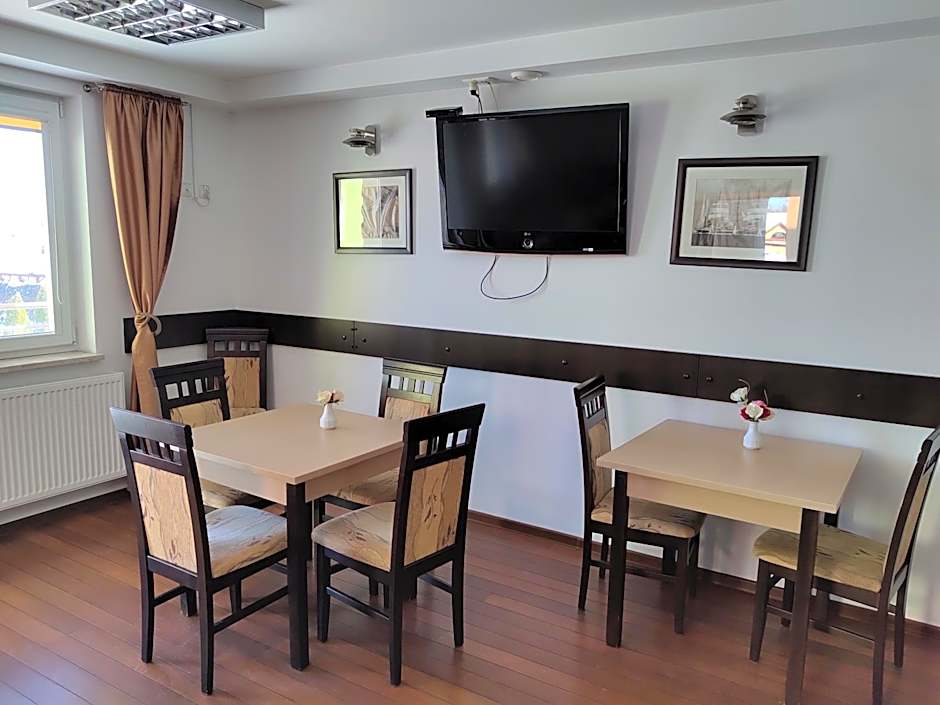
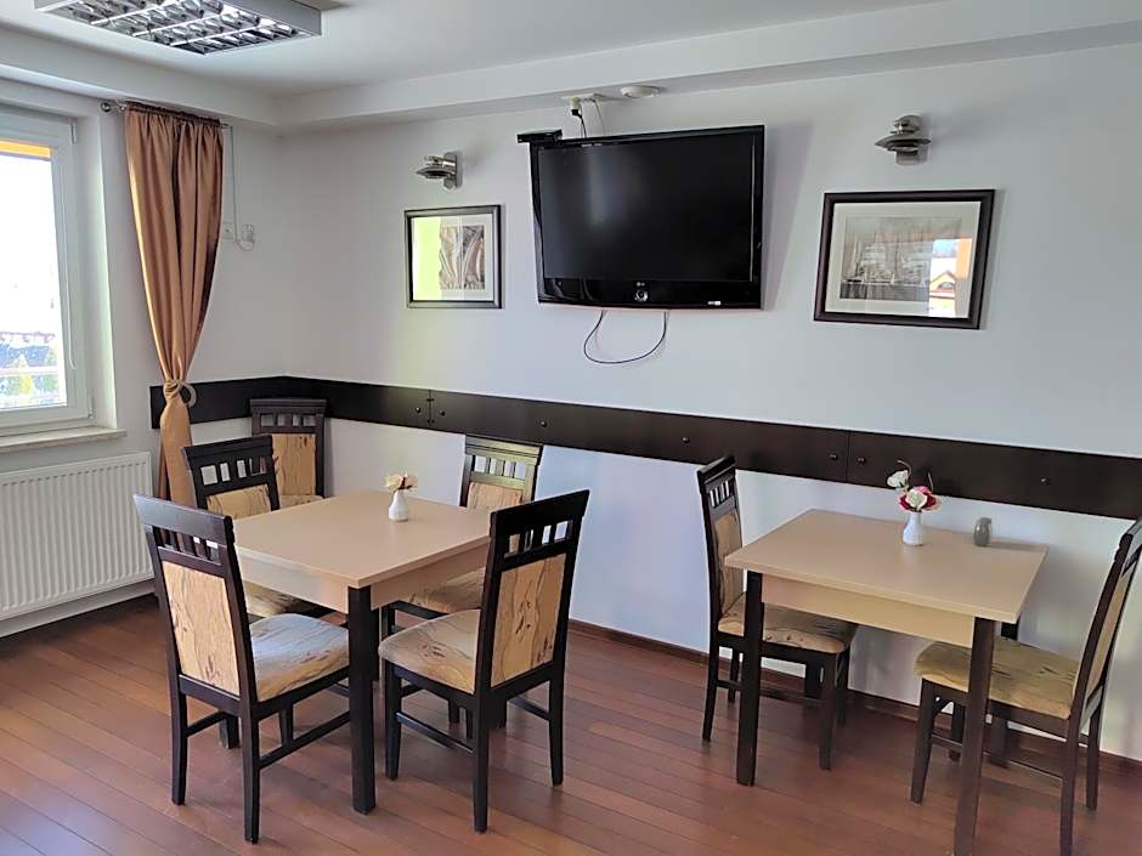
+ salt and pepper shaker [972,516,994,548]
